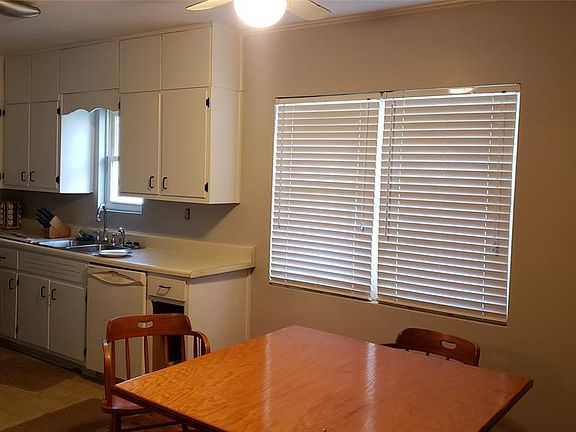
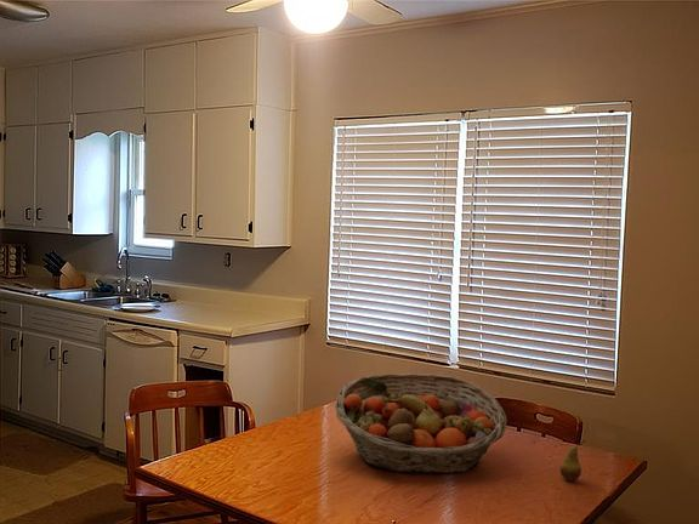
+ fruit [559,439,586,482]
+ fruit basket [334,372,508,474]
